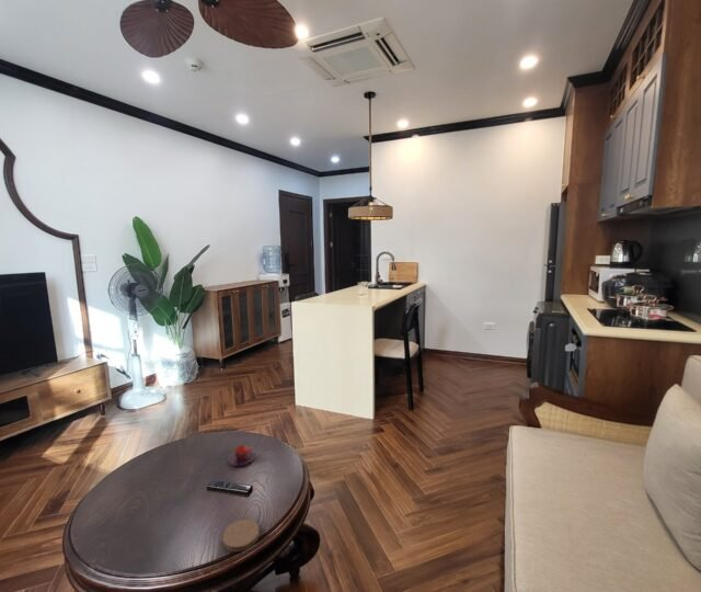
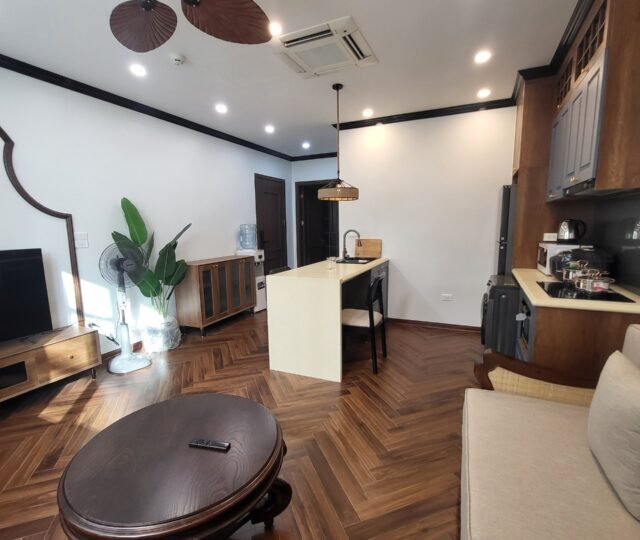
- coaster [221,519,261,553]
- teacup [227,444,255,467]
